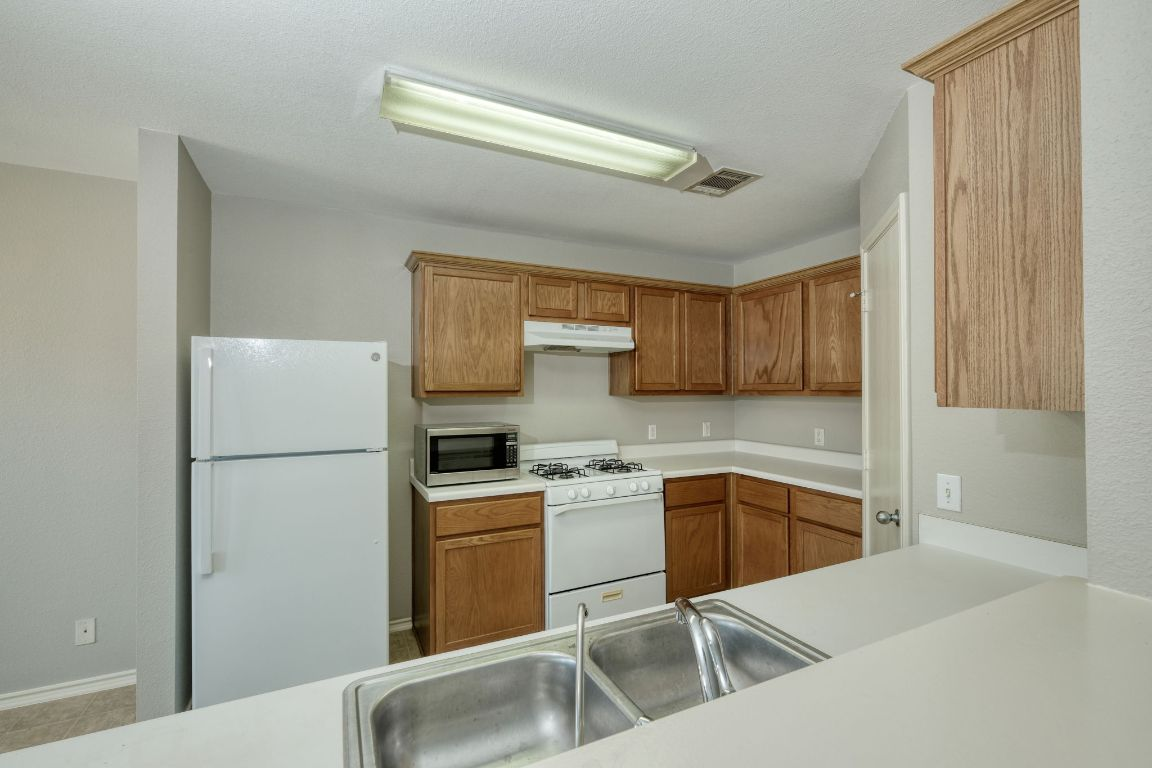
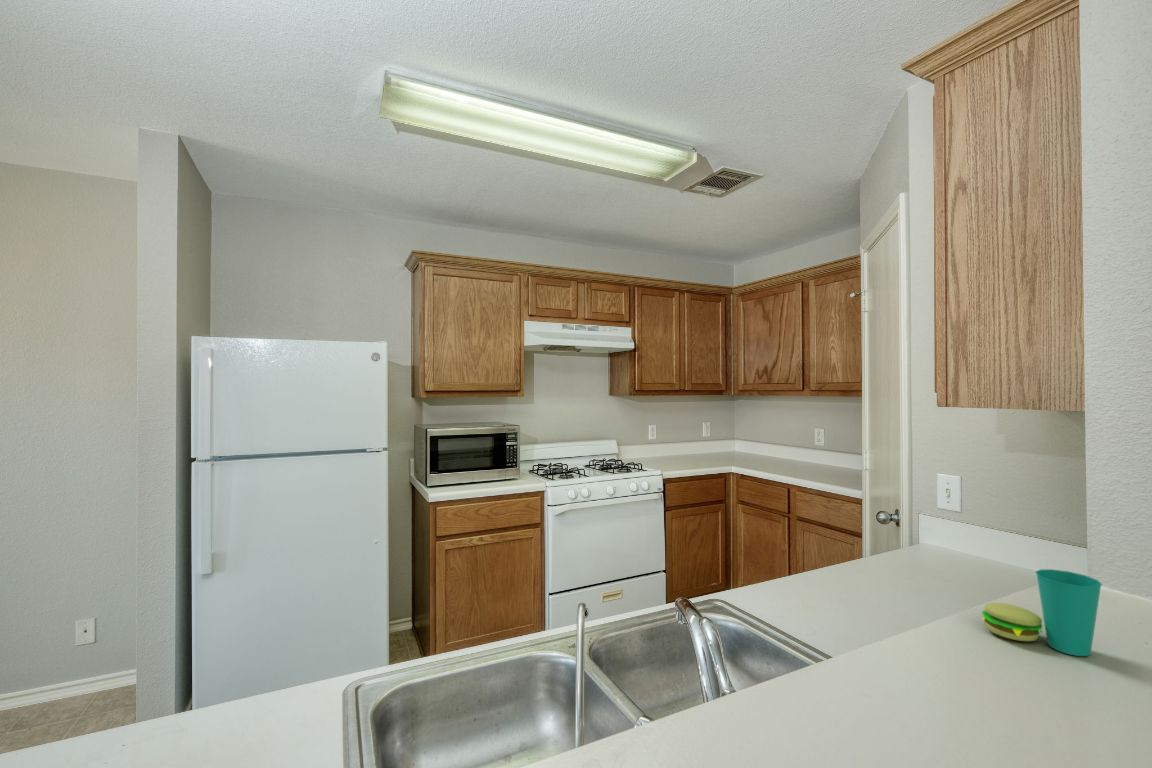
+ cup [981,568,1103,657]
